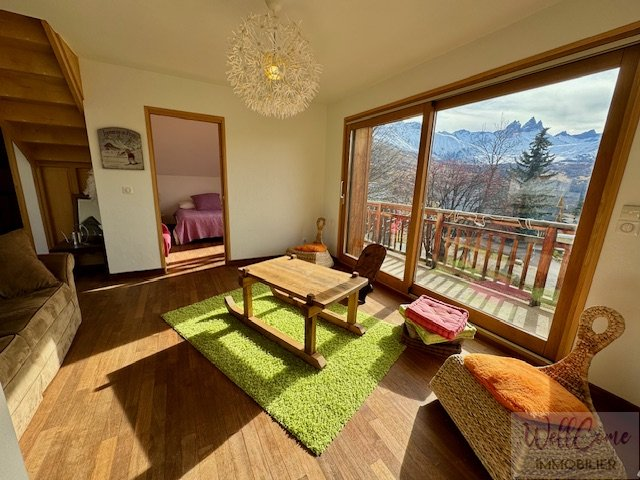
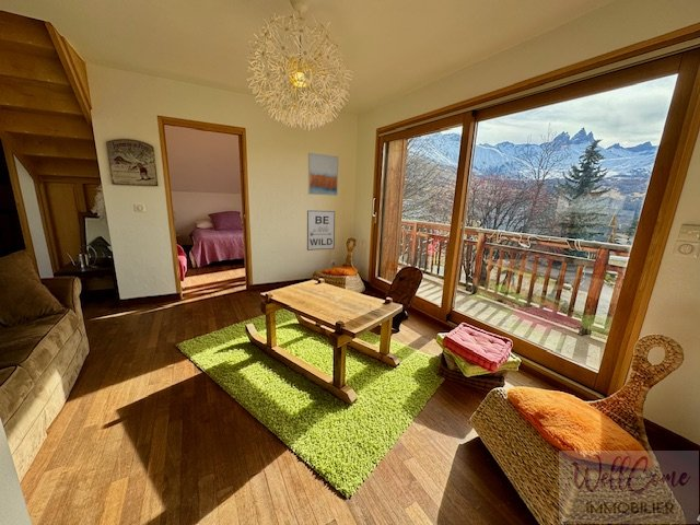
+ wall art [307,152,339,197]
+ wall art [306,209,336,252]
